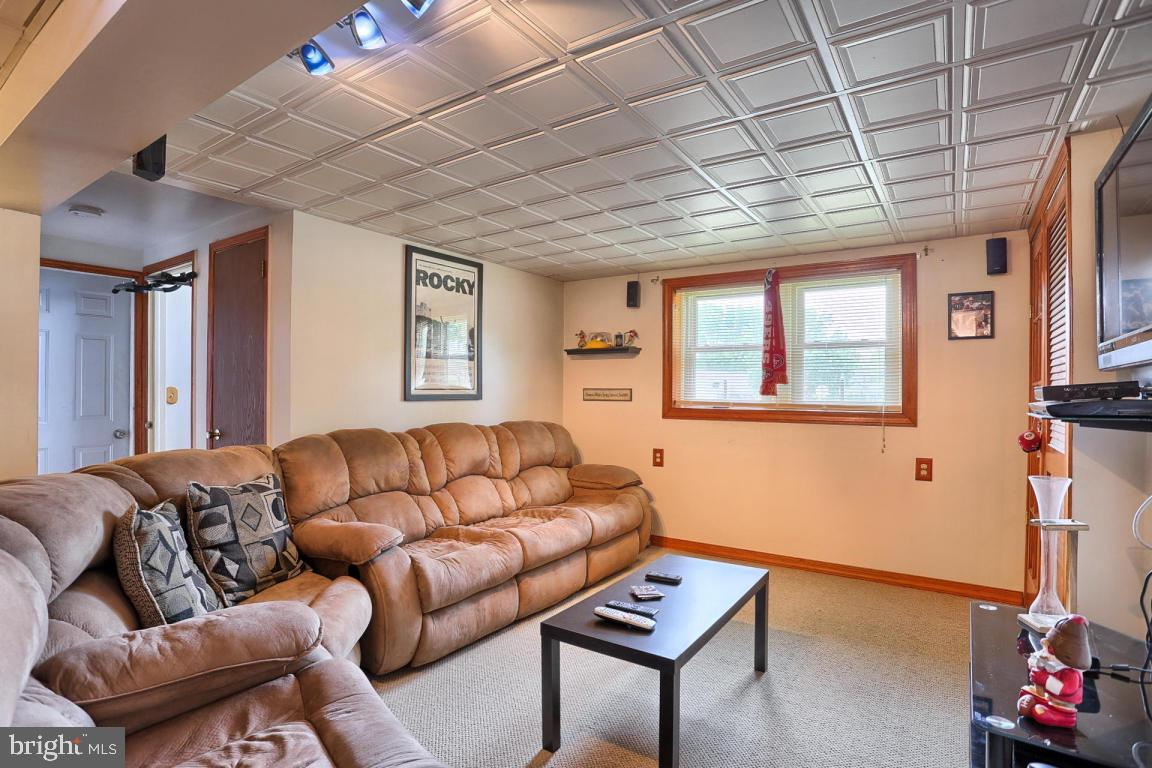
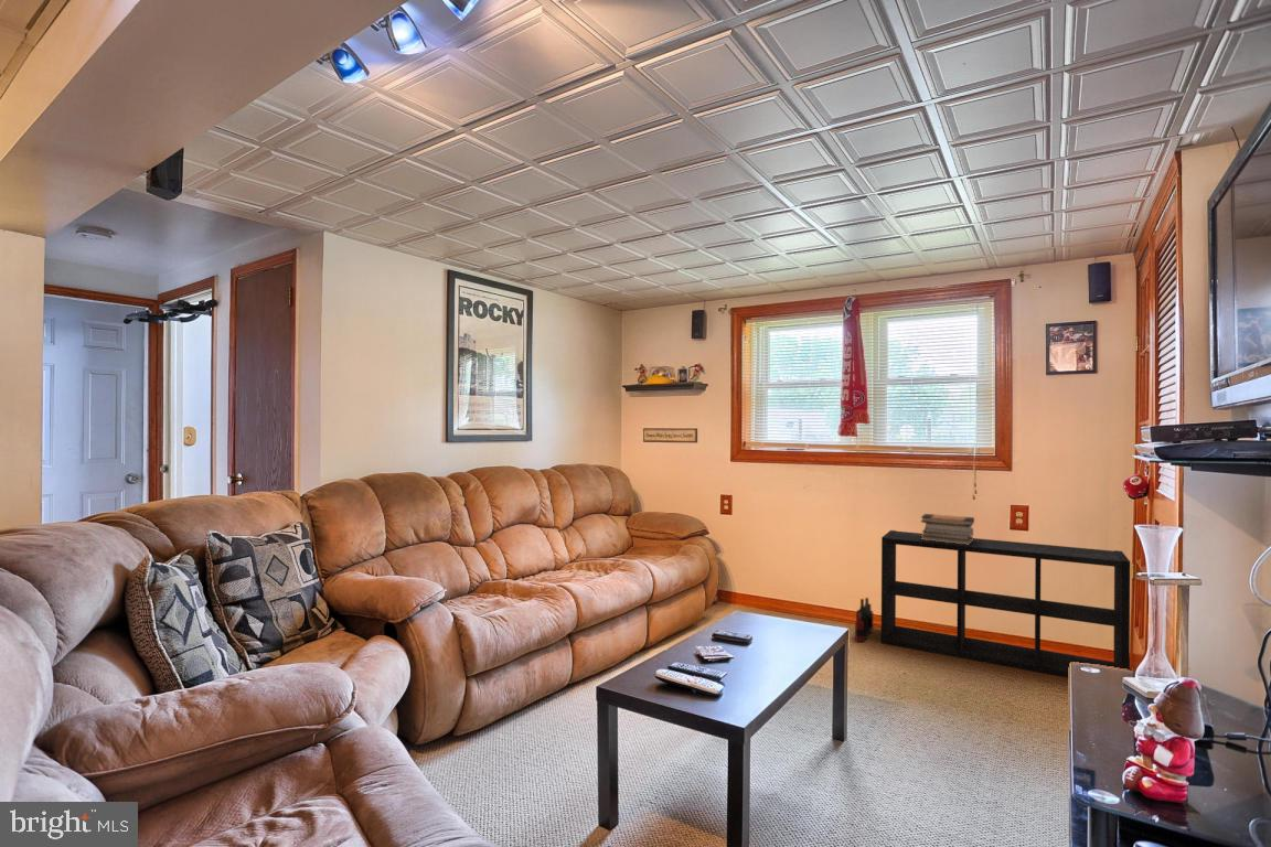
+ bookshelf [880,529,1131,678]
+ bottle collection [854,597,874,643]
+ book stack [920,513,975,545]
